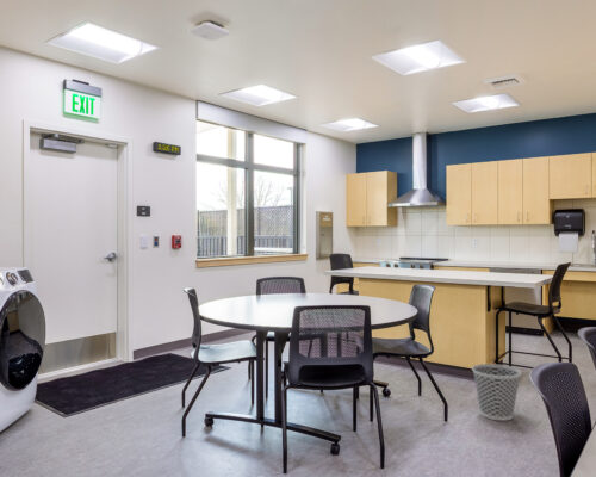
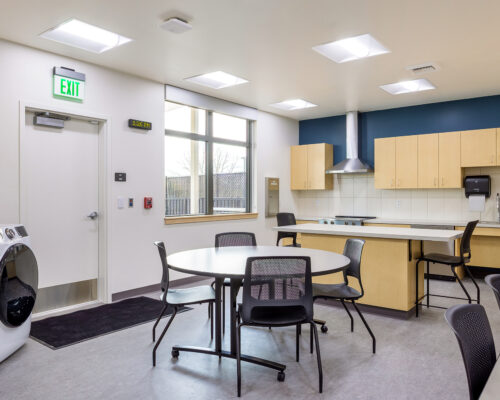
- wastebasket [471,363,522,422]
